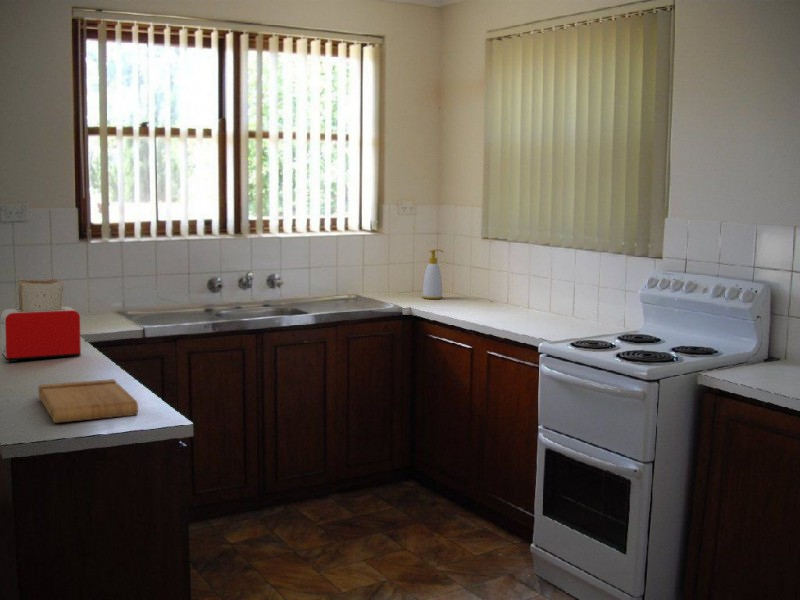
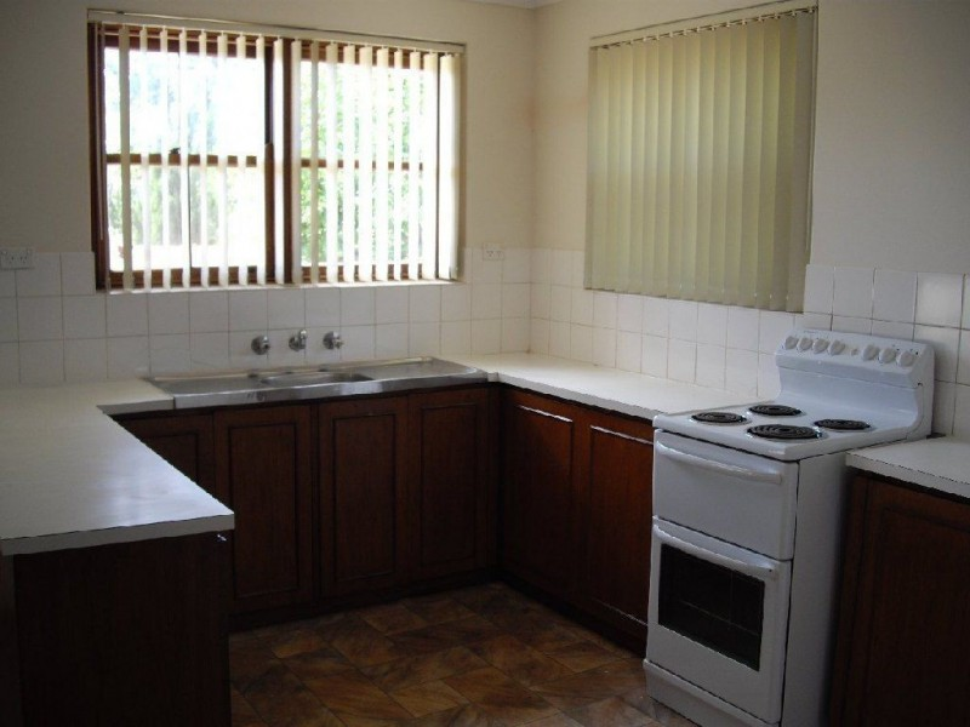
- soap bottle [421,249,445,300]
- toaster [0,278,82,363]
- cutting board [37,378,139,424]
